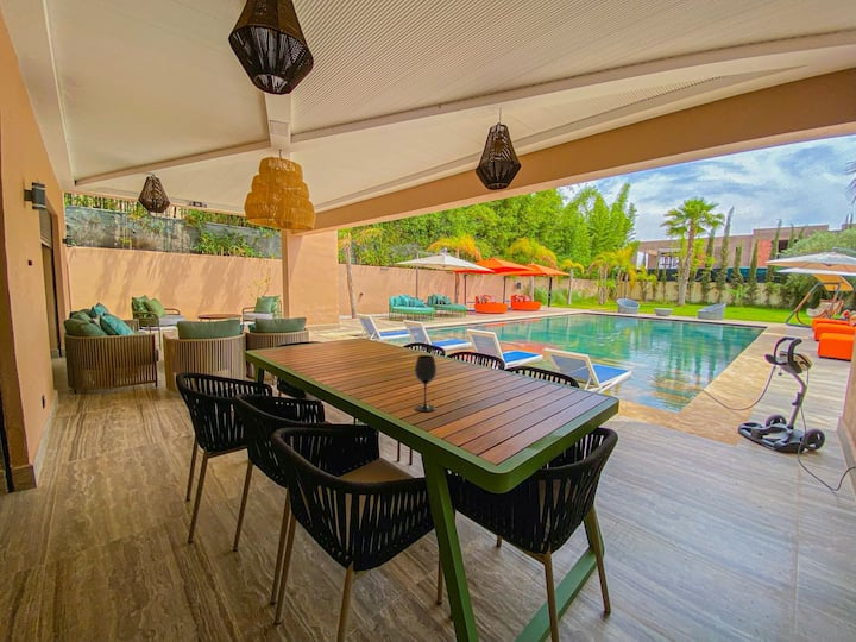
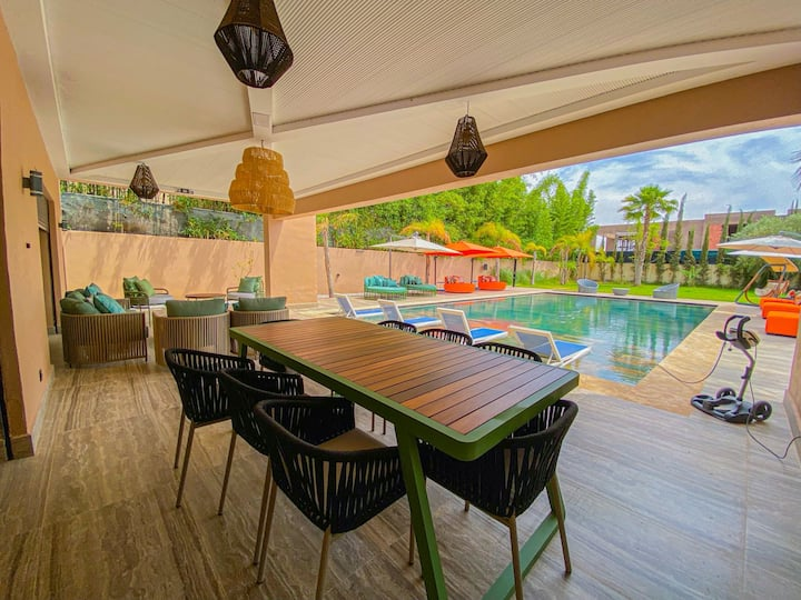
- wineglass [414,354,438,413]
